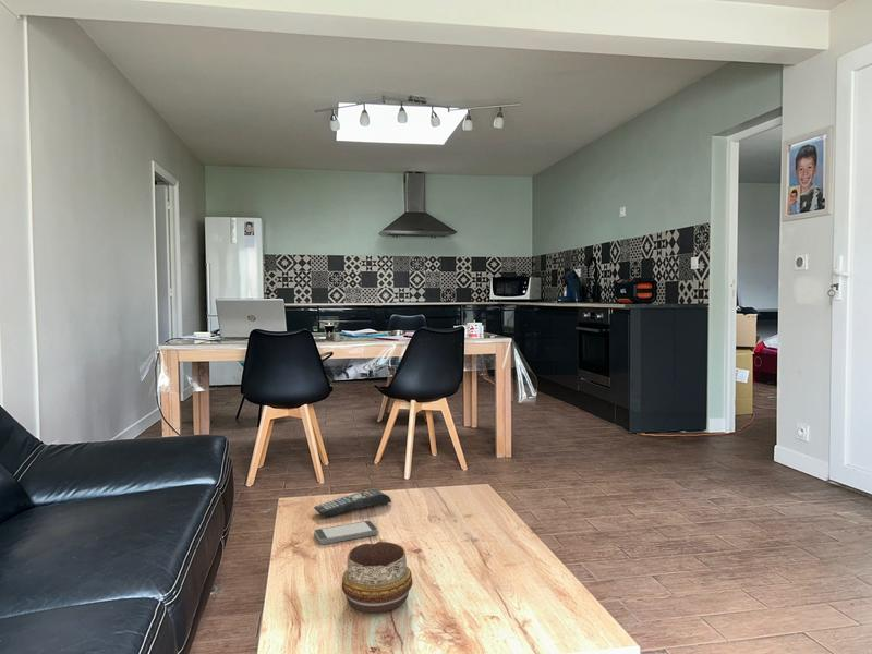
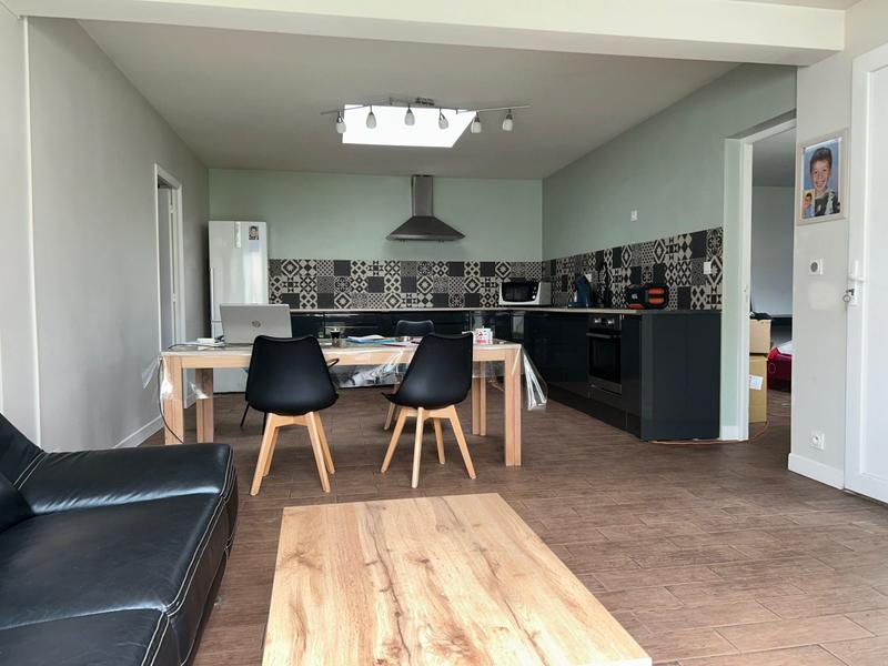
- remote control [313,488,392,519]
- smartphone [313,520,379,545]
- decorative bowl [341,541,413,614]
